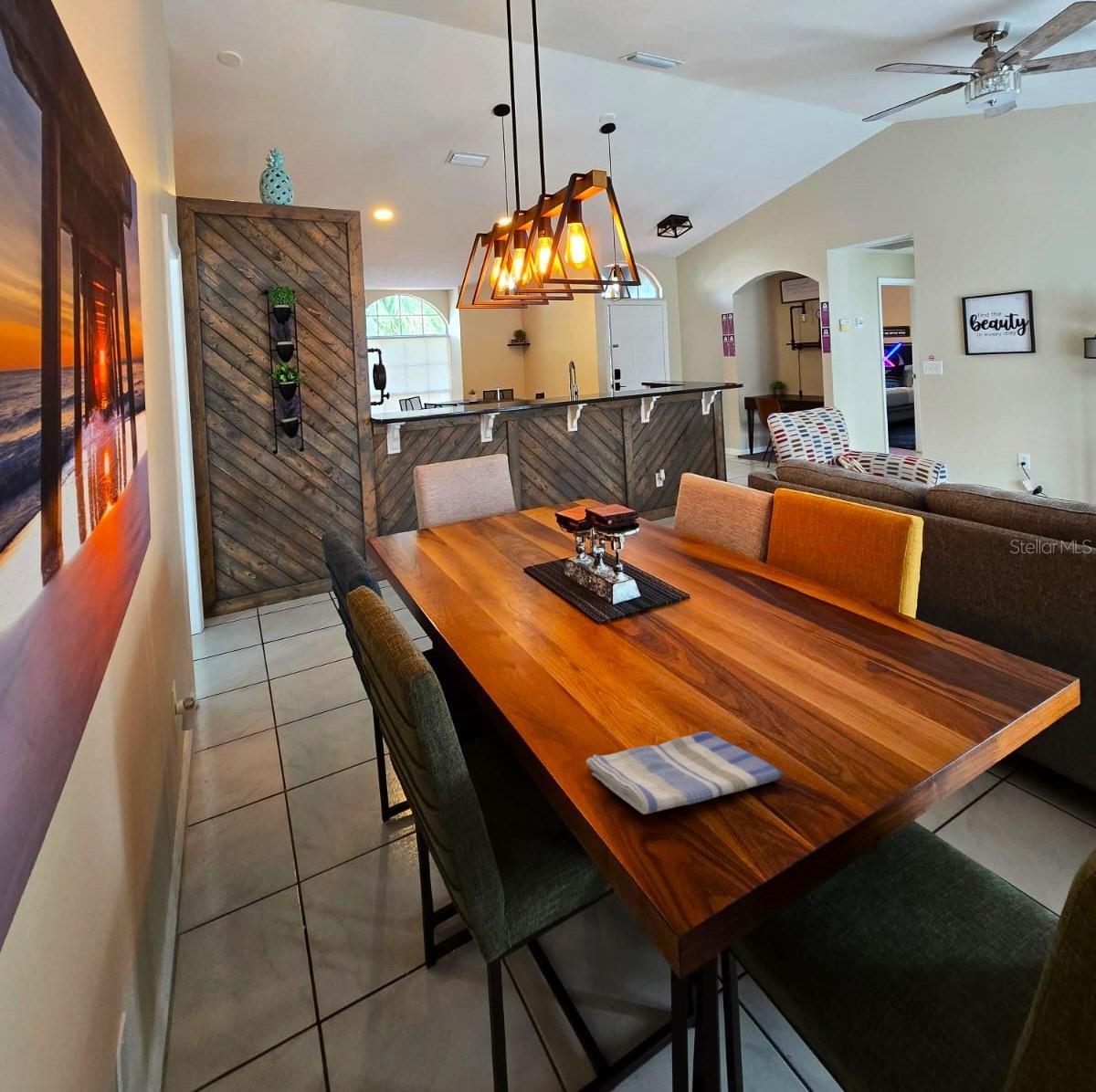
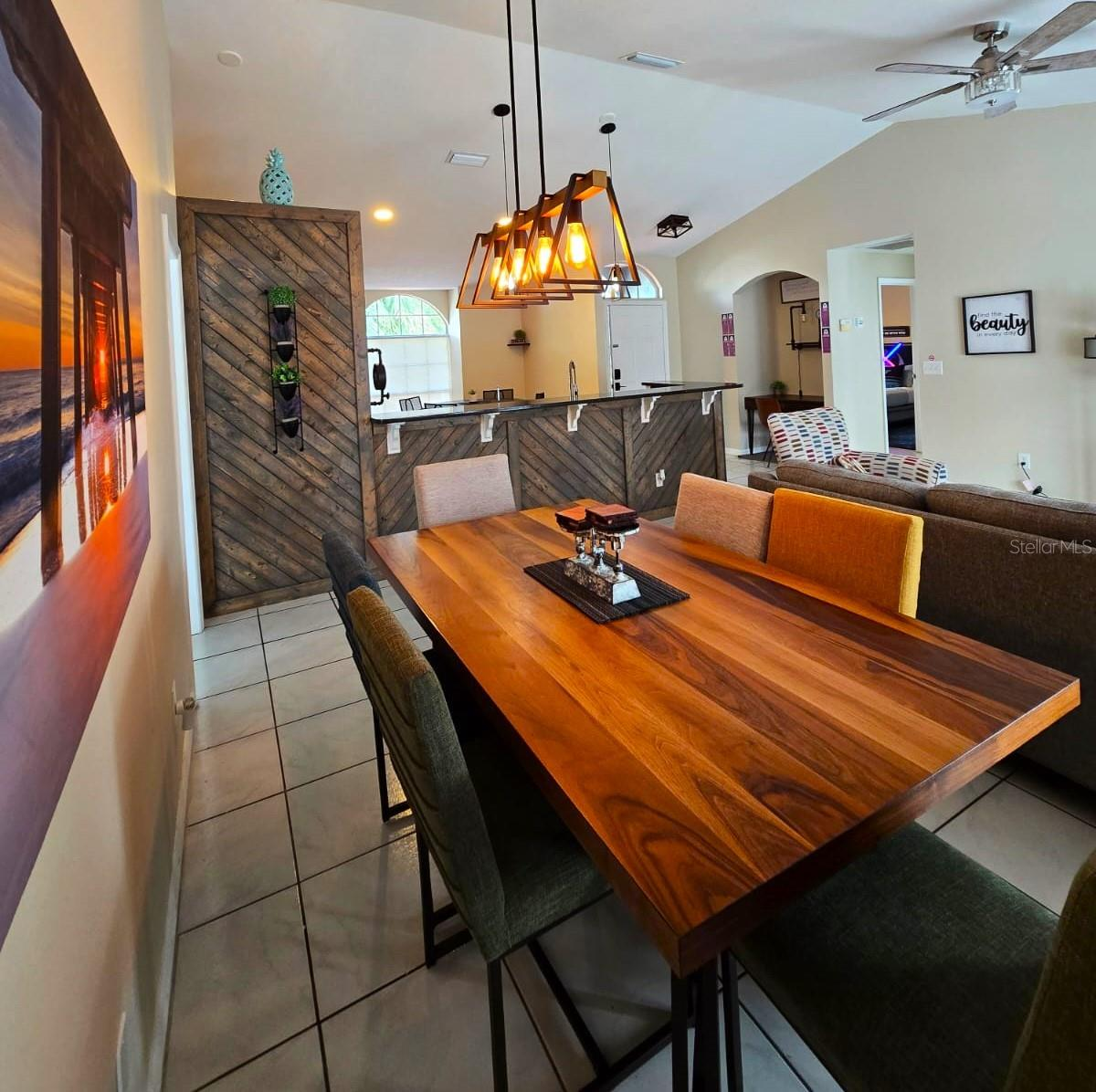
- dish towel [585,730,784,815]
